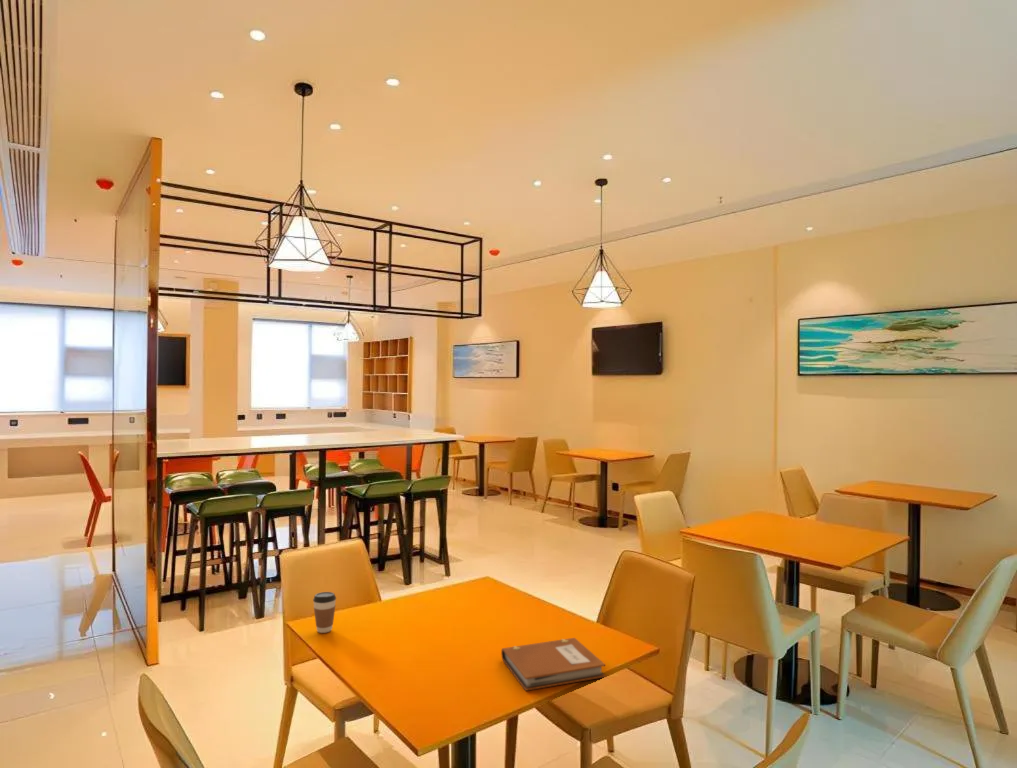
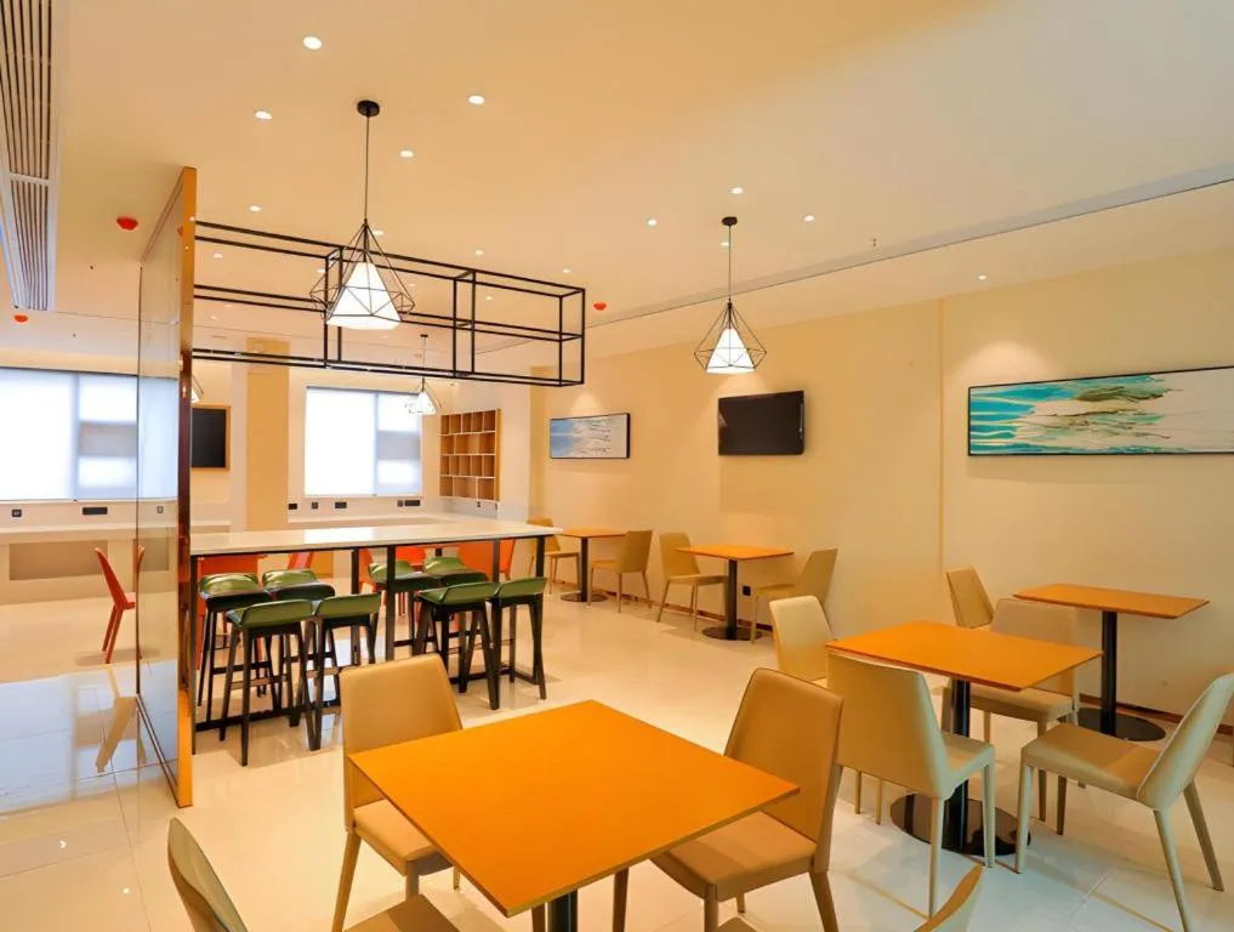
- coffee cup [312,591,337,634]
- notebook [500,637,606,692]
